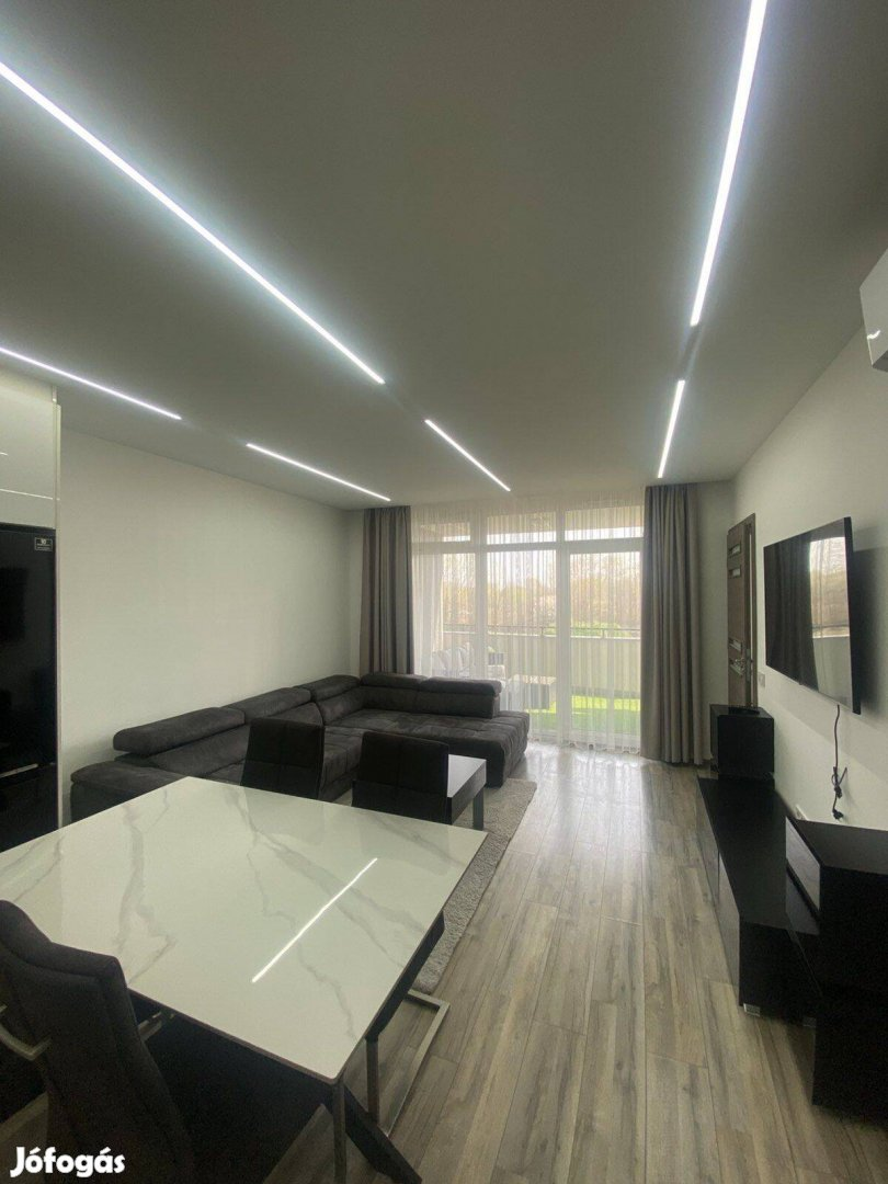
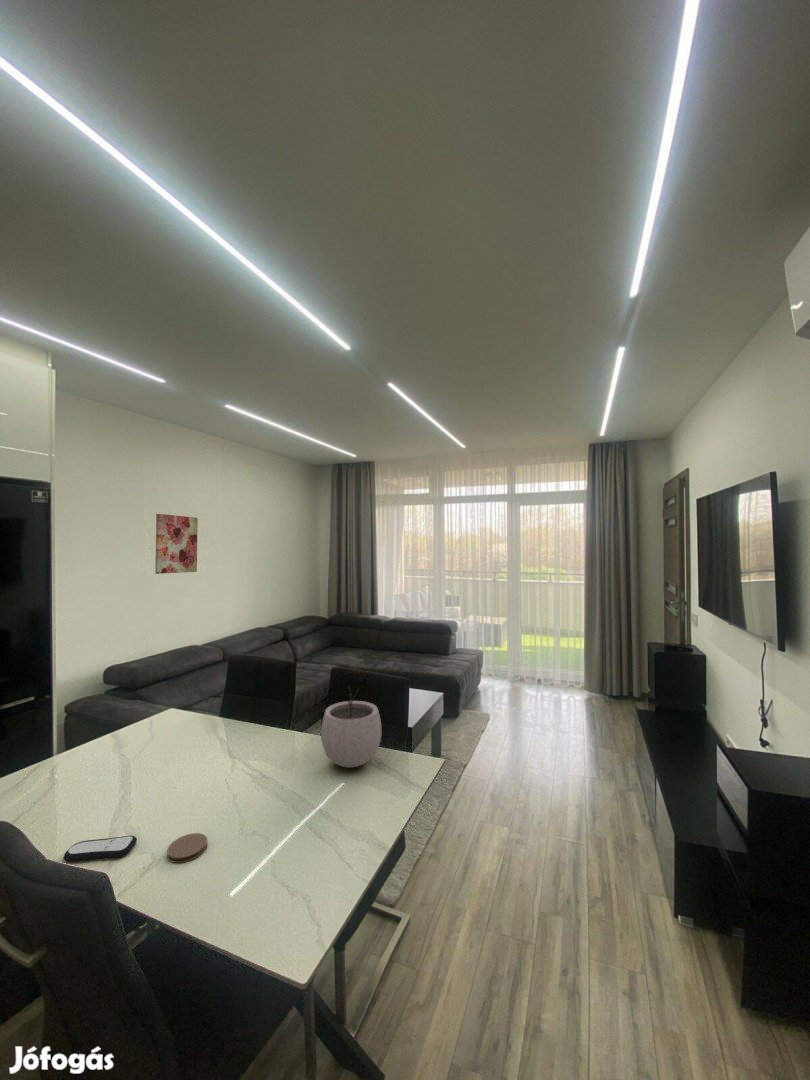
+ plant pot [320,685,382,769]
+ wall art [154,513,199,575]
+ remote control [63,835,138,863]
+ coaster [166,832,208,864]
